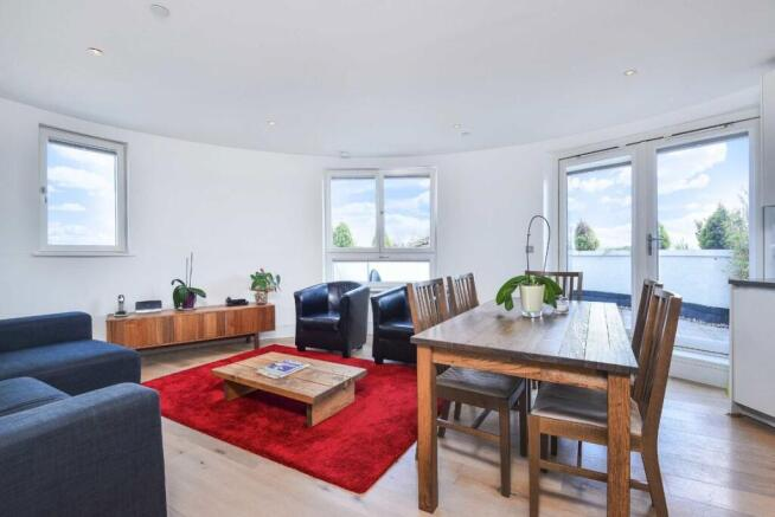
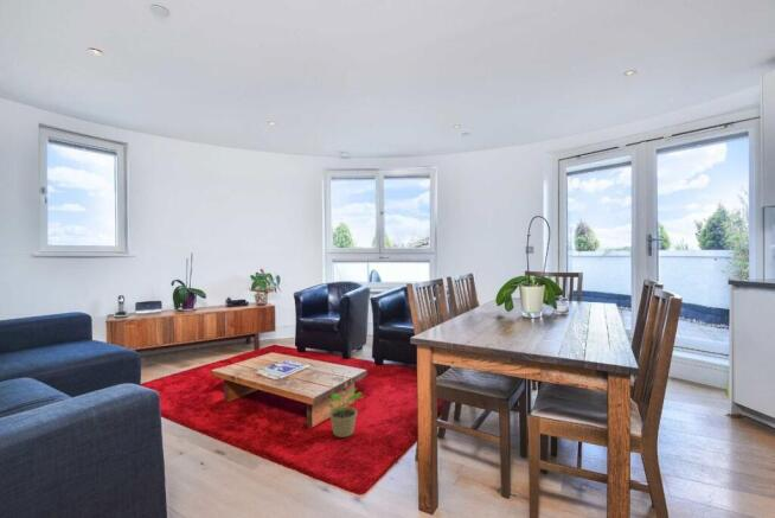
+ potted plant [324,386,366,439]
